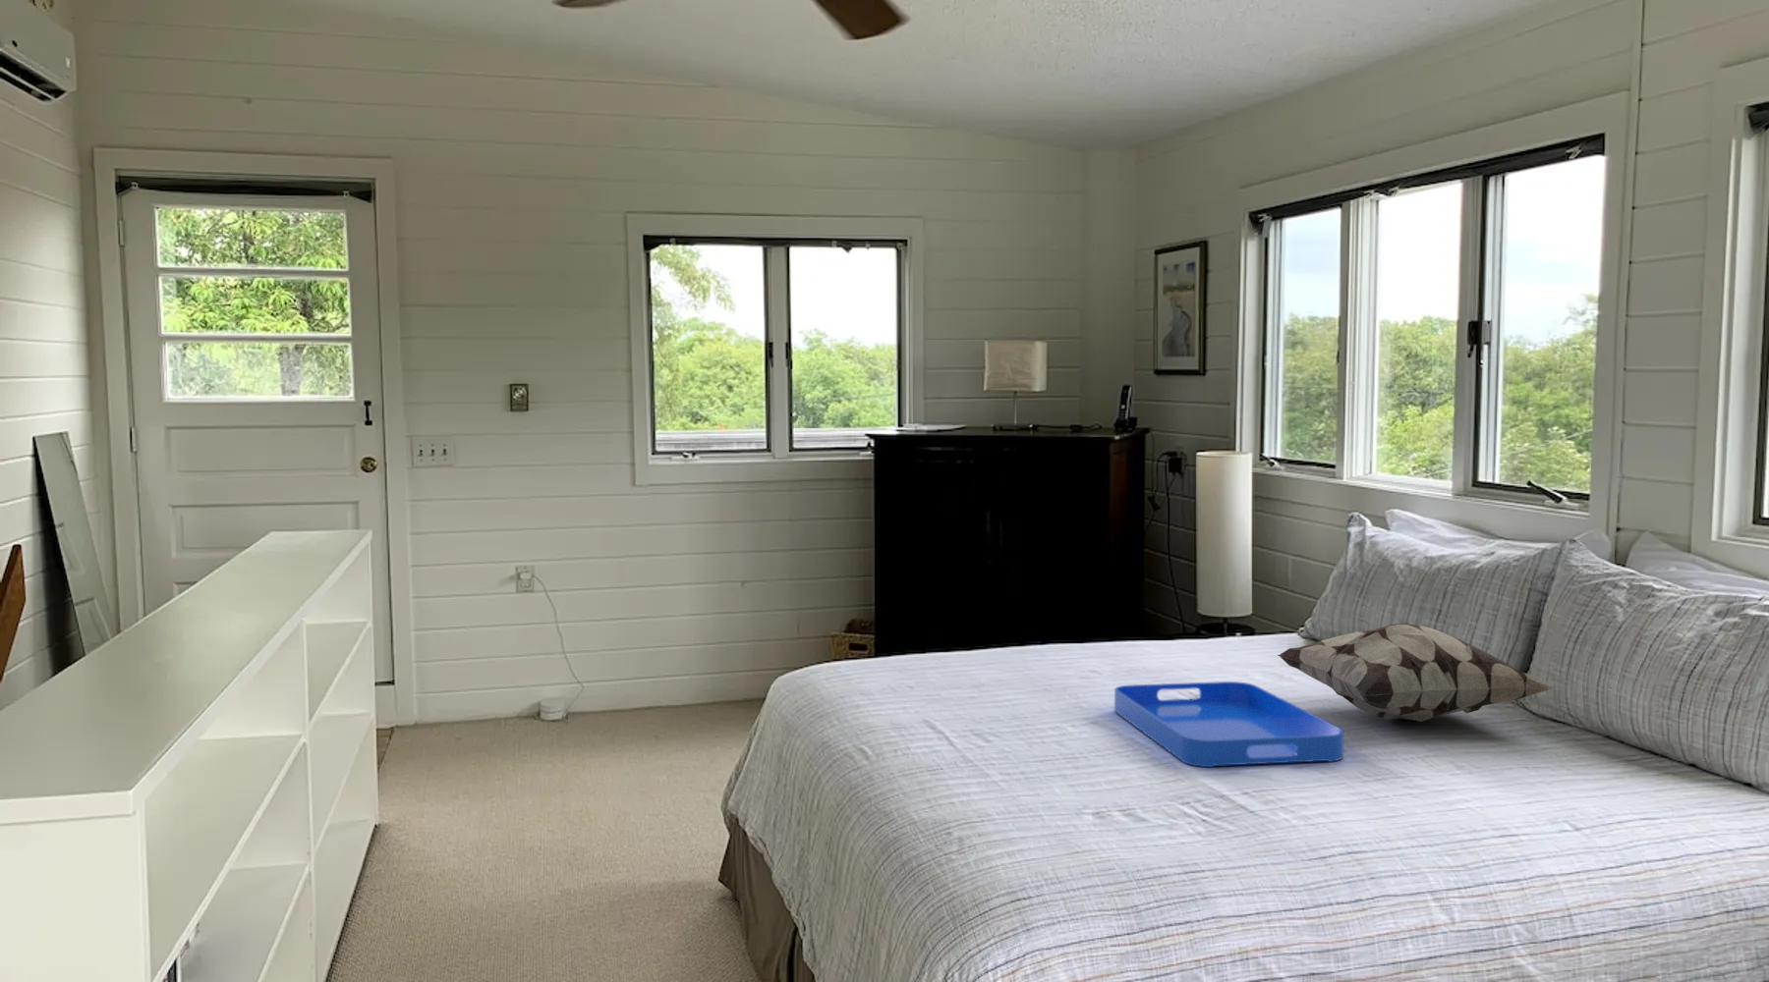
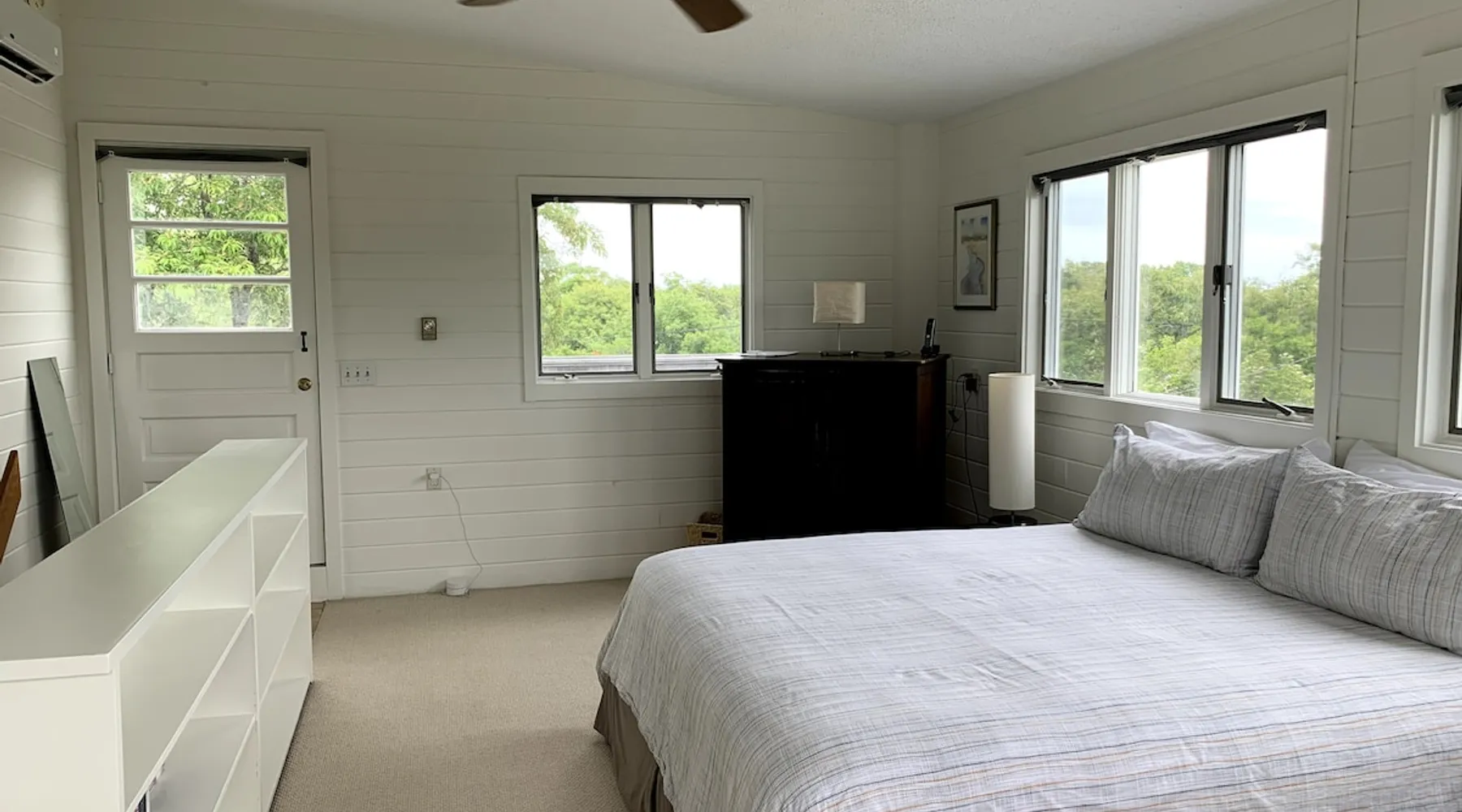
- decorative pillow [1277,622,1557,723]
- serving tray [1113,681,1346,768]
